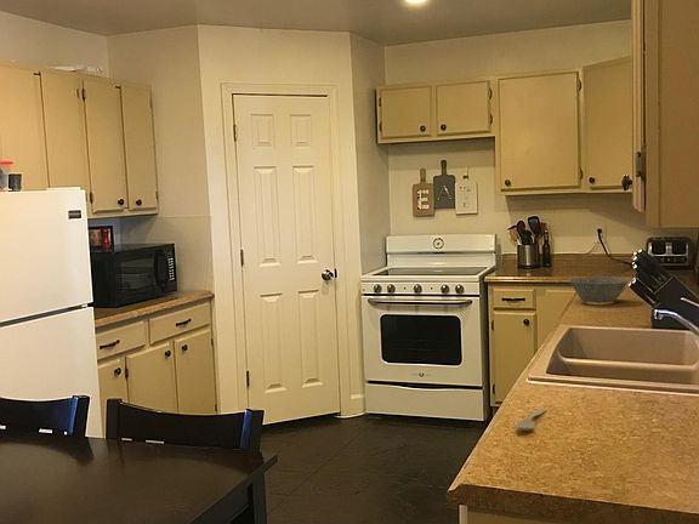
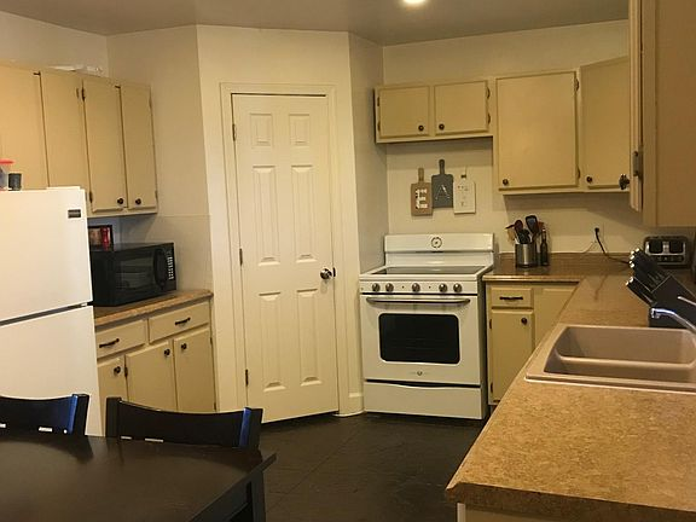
- spoon [515,408,546,431]
- bowl [568,275,629,304]
